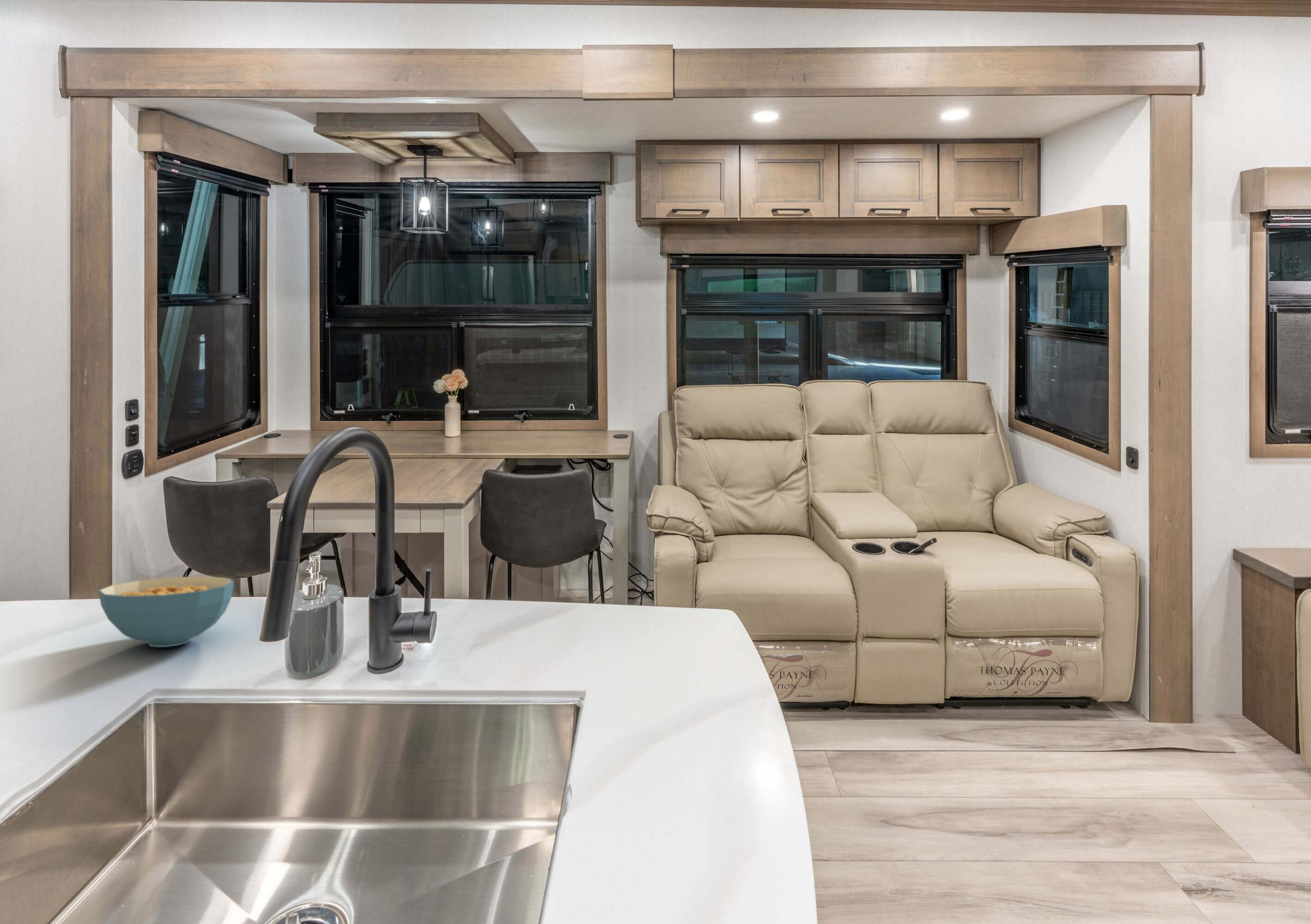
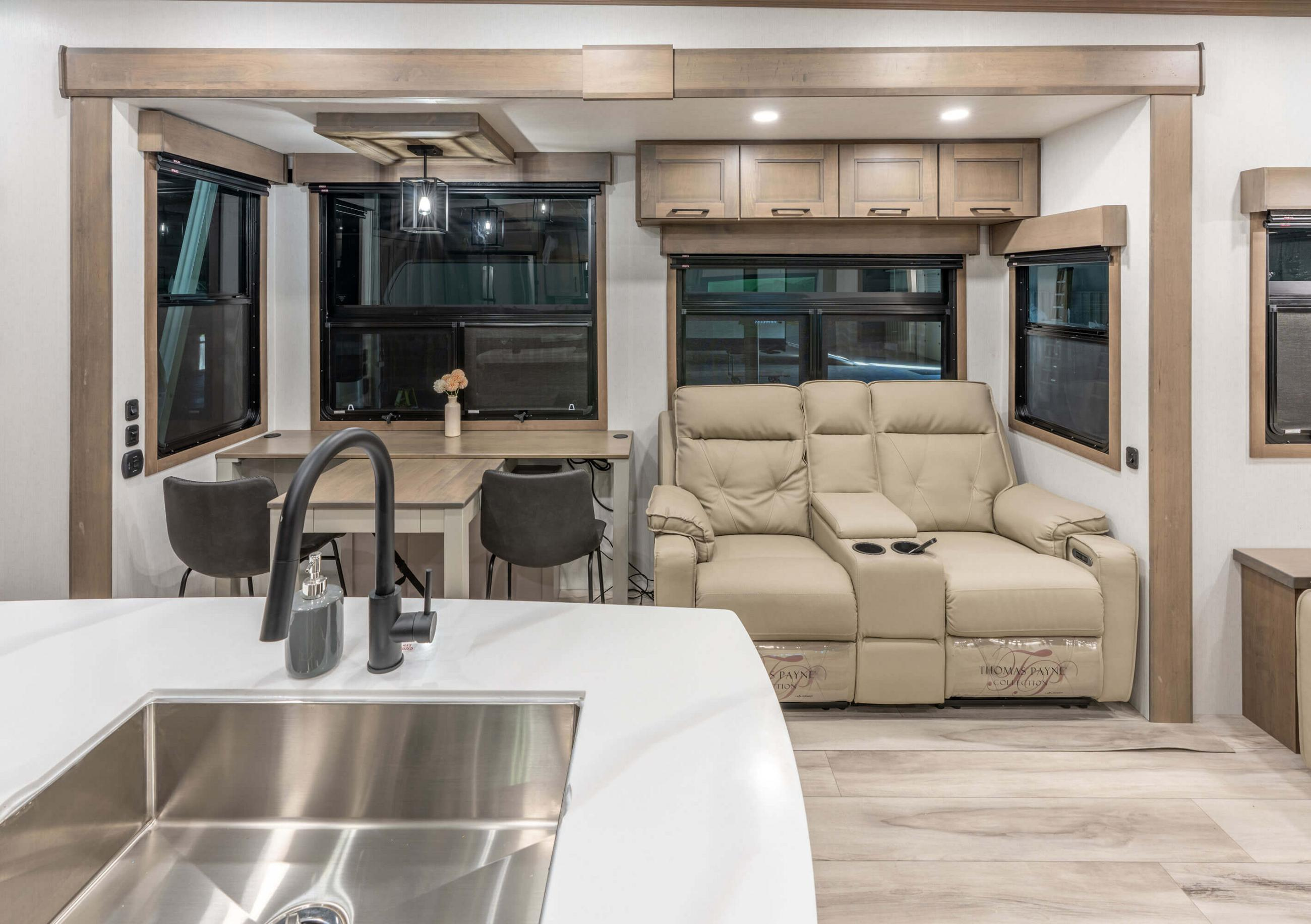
- cereal bowl [98,576,234,648]
